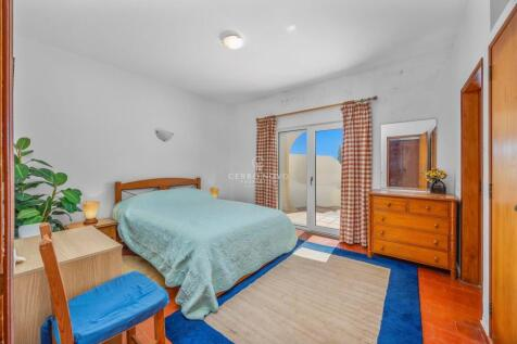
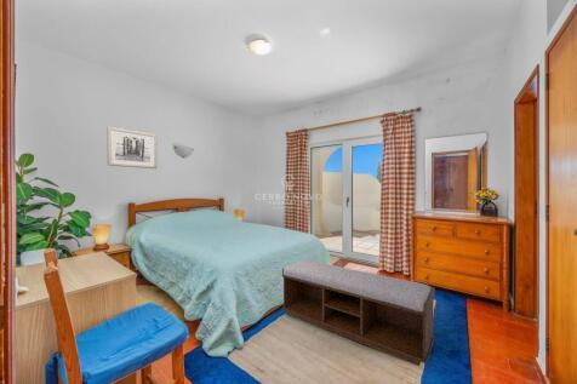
+ bench [281,259,436,367]
+ wall art [107,126,158,170]
